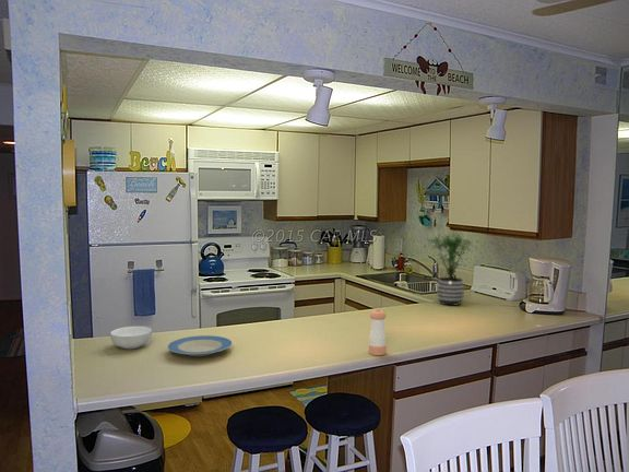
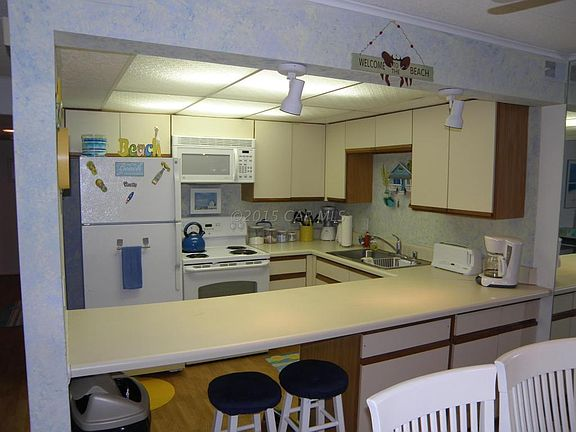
- pepper shaker [368,308,388,356]
- potted plant [422,232,478,307]
- cereal bowl [109,326,153,350]
- plate [167,334,234,357]
